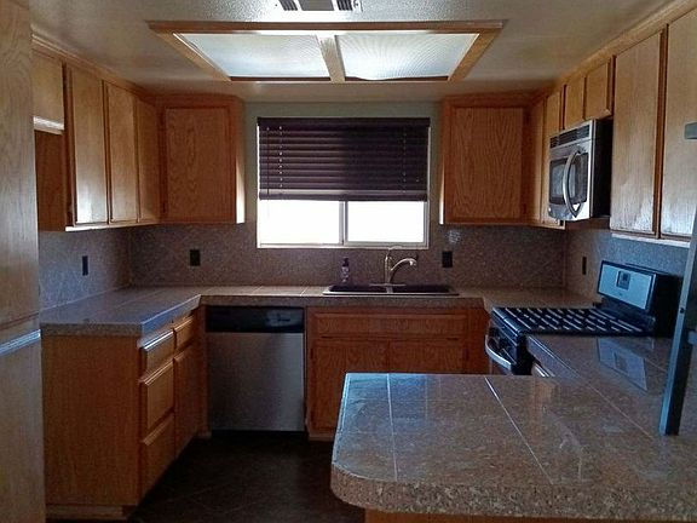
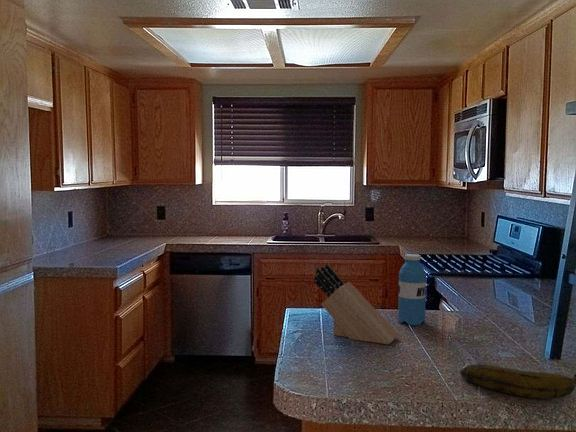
+ banana [460,363,576,400]
+ knife block [313,263,399,345]
+ water bottle [397,253,427,326]
